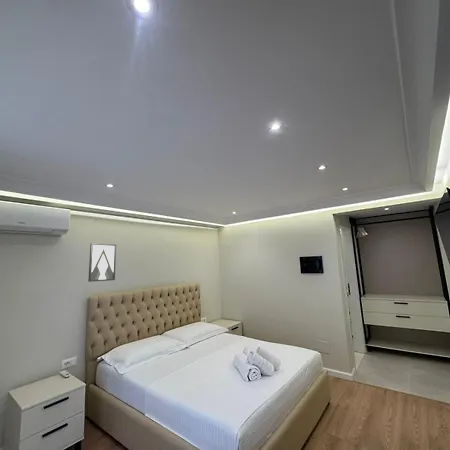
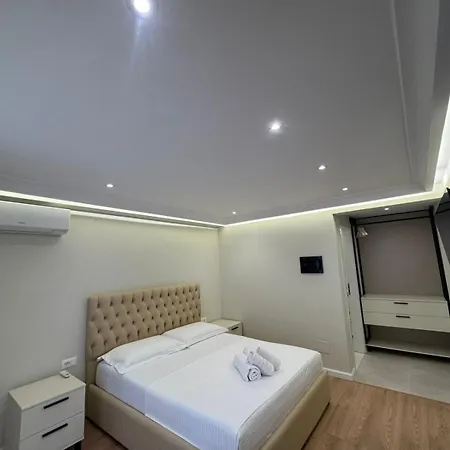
- wall art [87,242,117,283]
